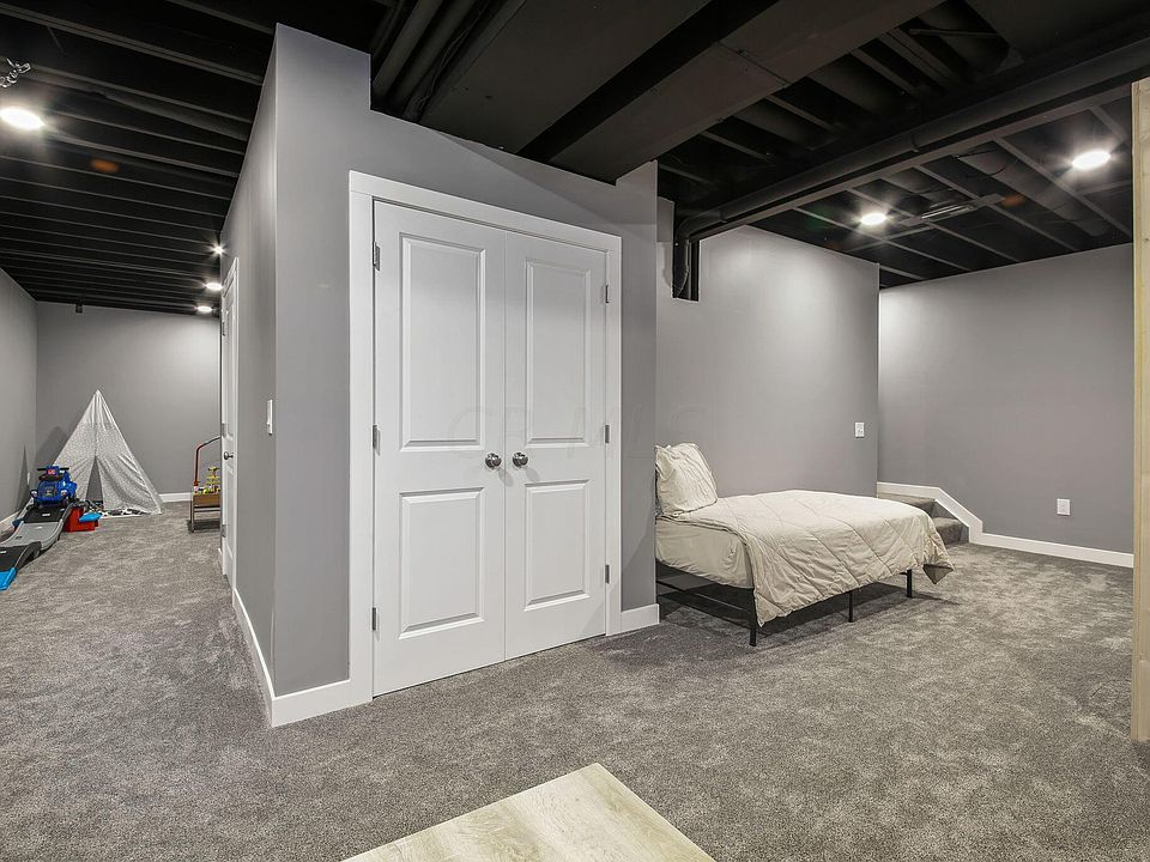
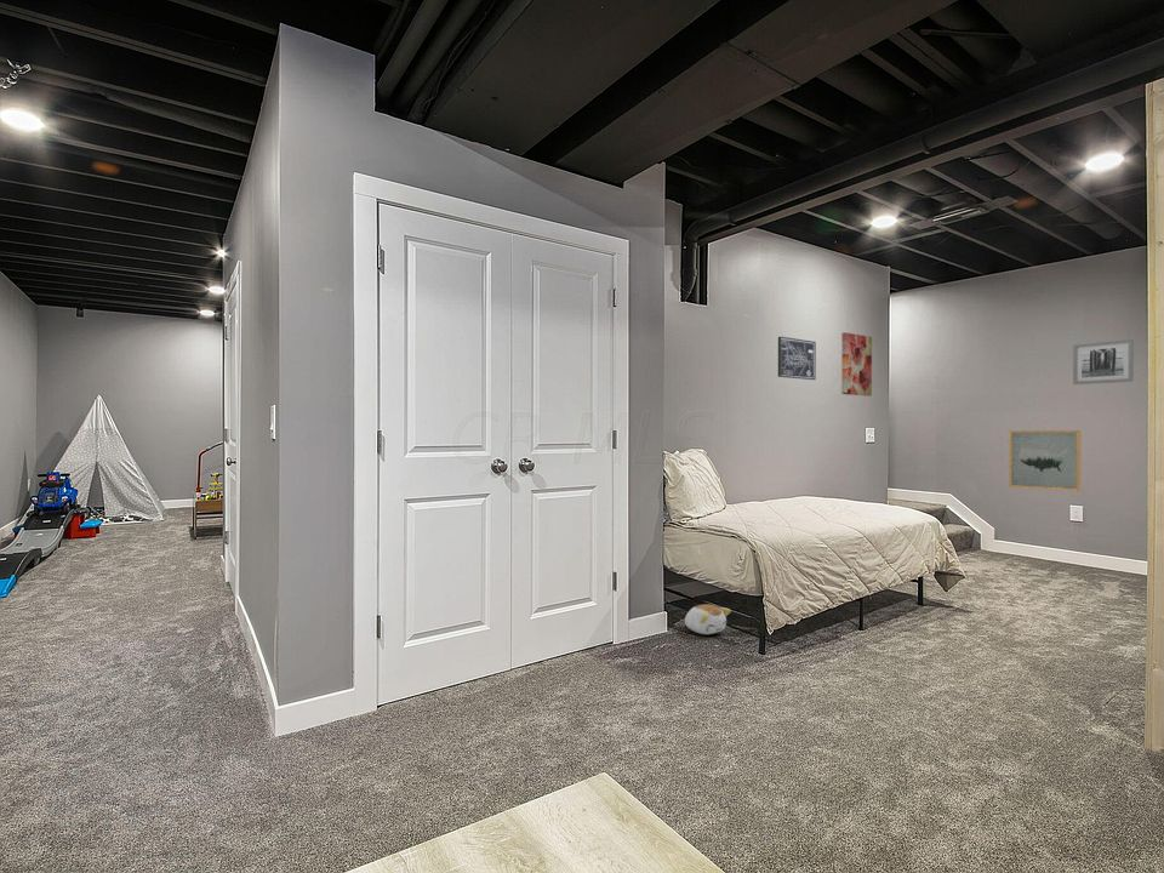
+ wall art [840,331,873,398]
+ wall art [1072,338,1135,386]
+ wall art [777,336,817,381]
+ wall art [1008,429,1082,492]
+ plush toy [684,603,732,635]
